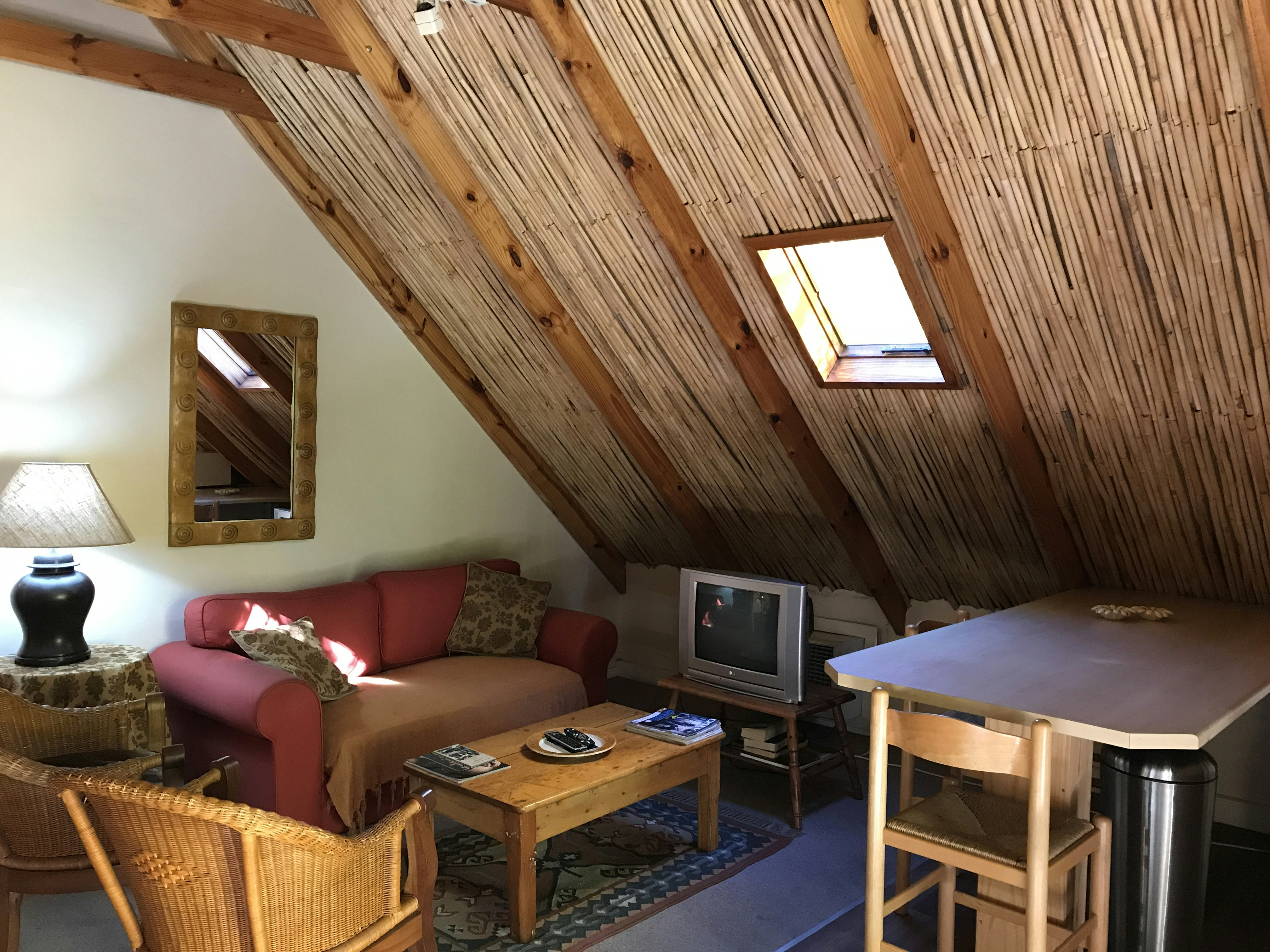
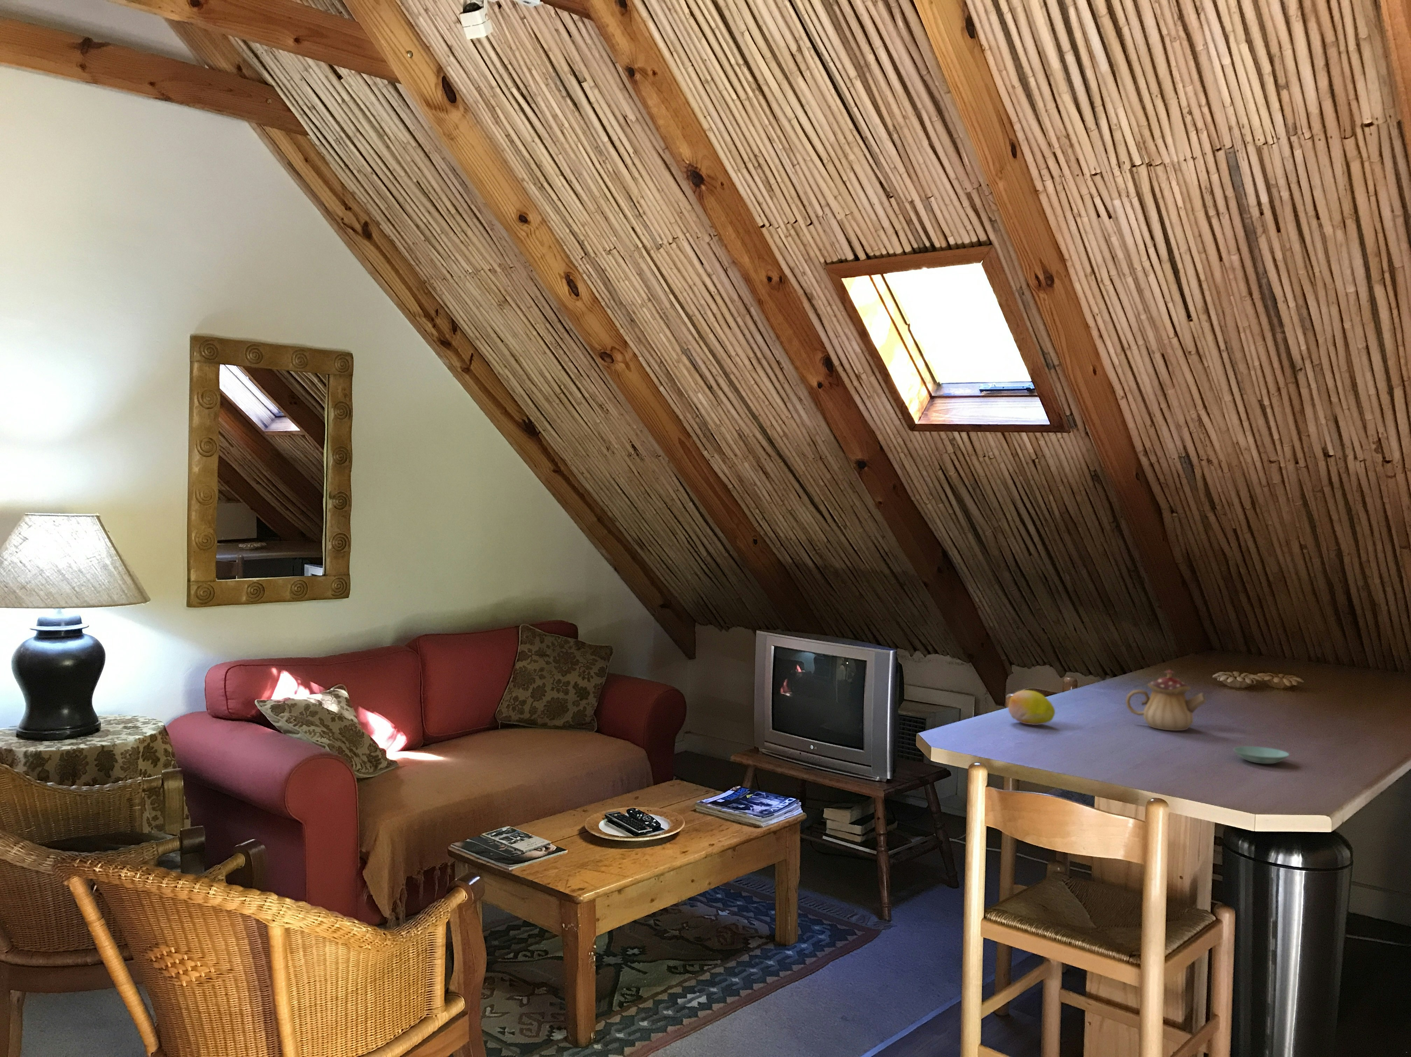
+ saucer [1233,746,1290,764]
+ teapot [1125,670,1207,731]
+ fruit [1008,689,1055,725]
